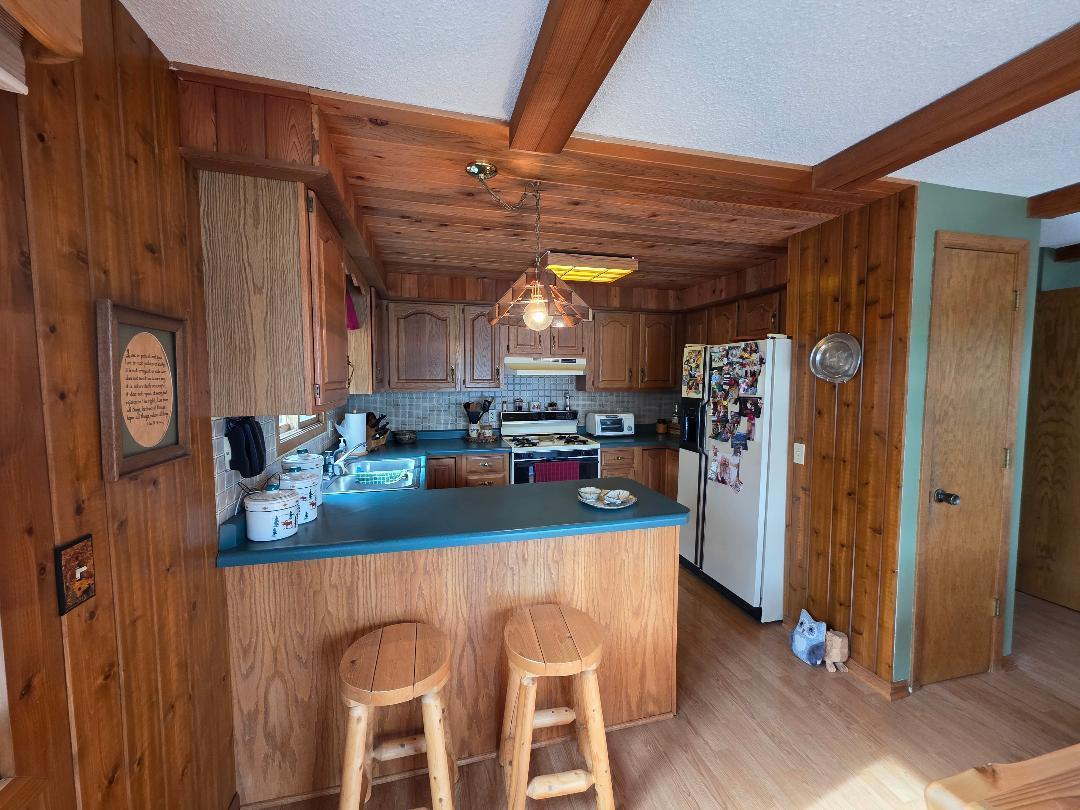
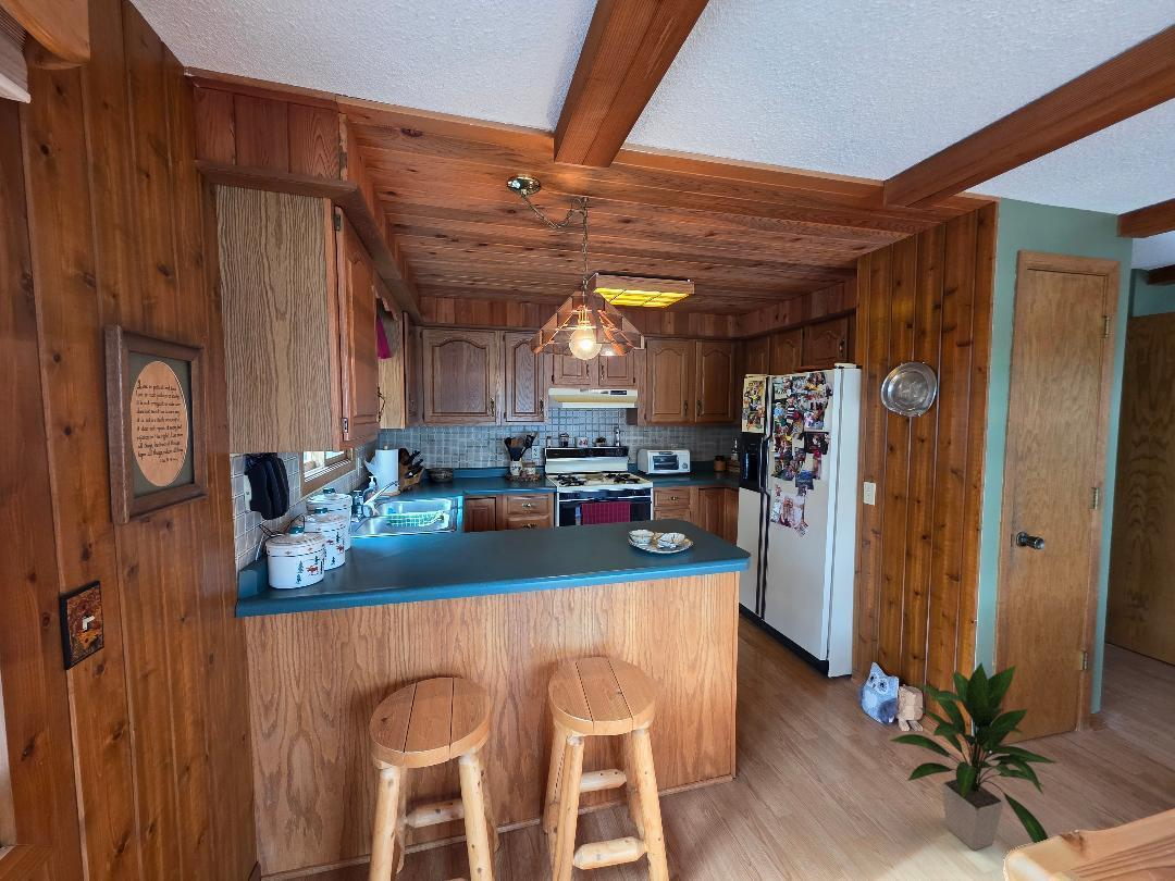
+ indoor plant [889,661,1060,851]
